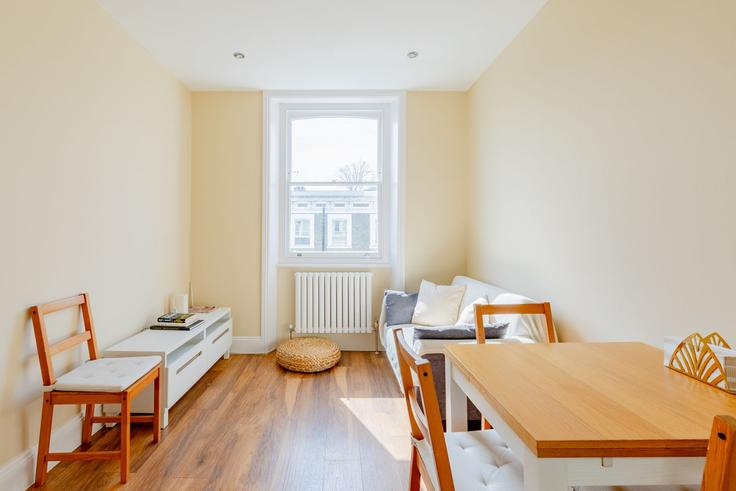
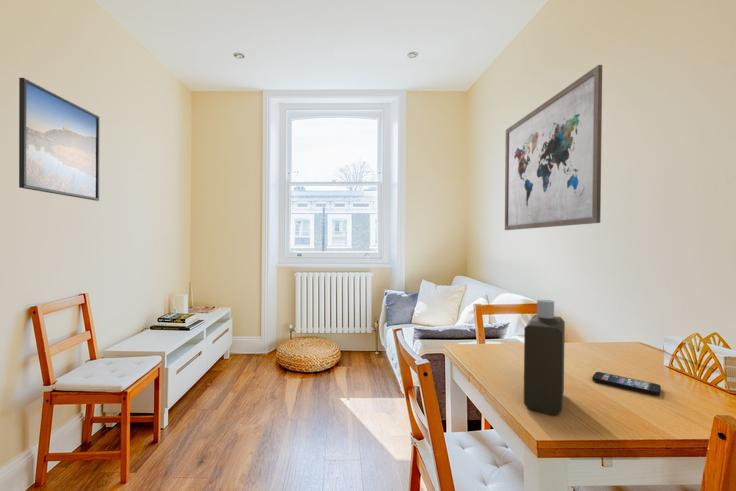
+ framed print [18,77,100,202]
+ wall art [504,64,603,231]
+ smartphone [591,371,662,396]
+ bottle [523,299,566,417]
